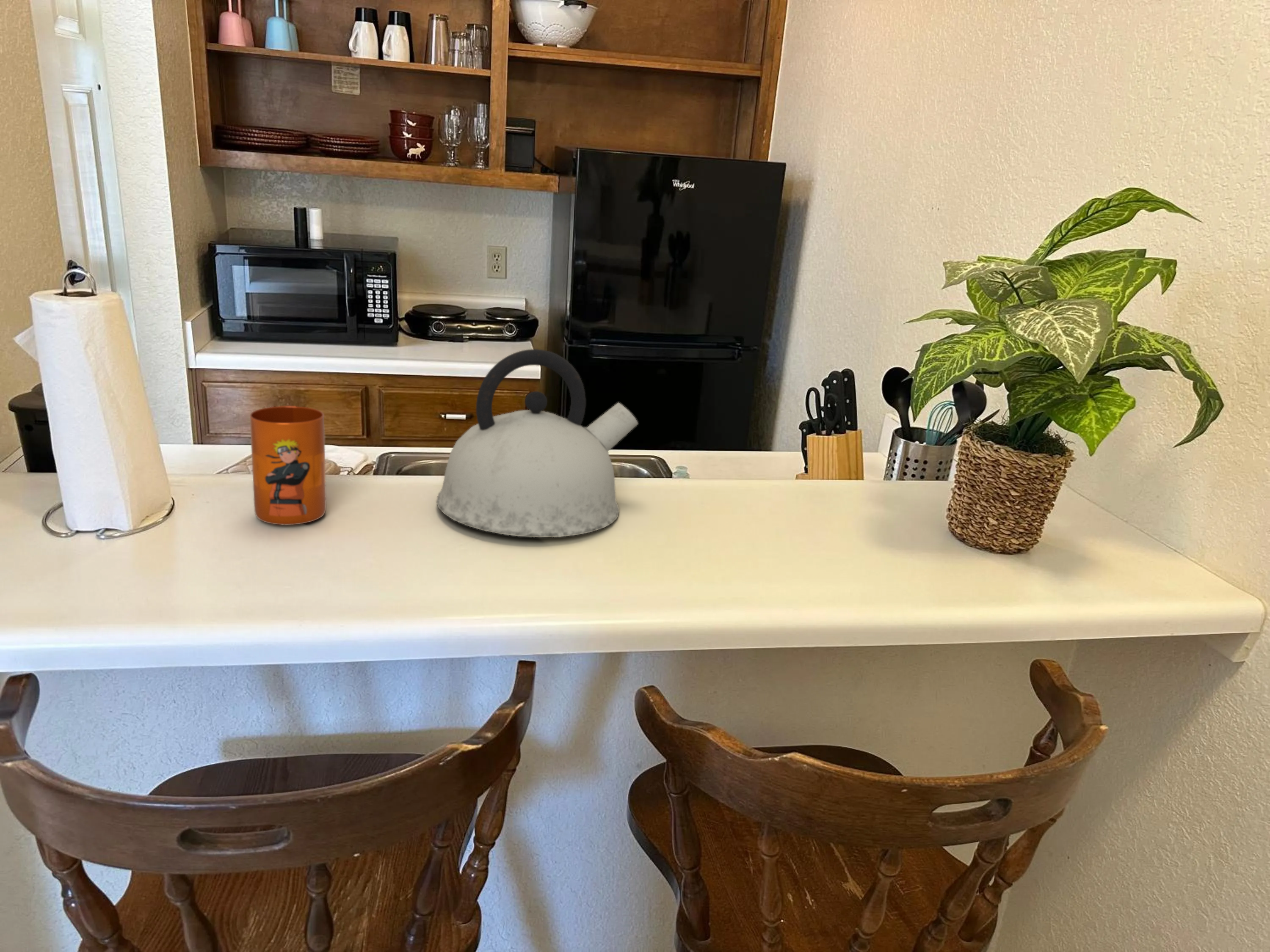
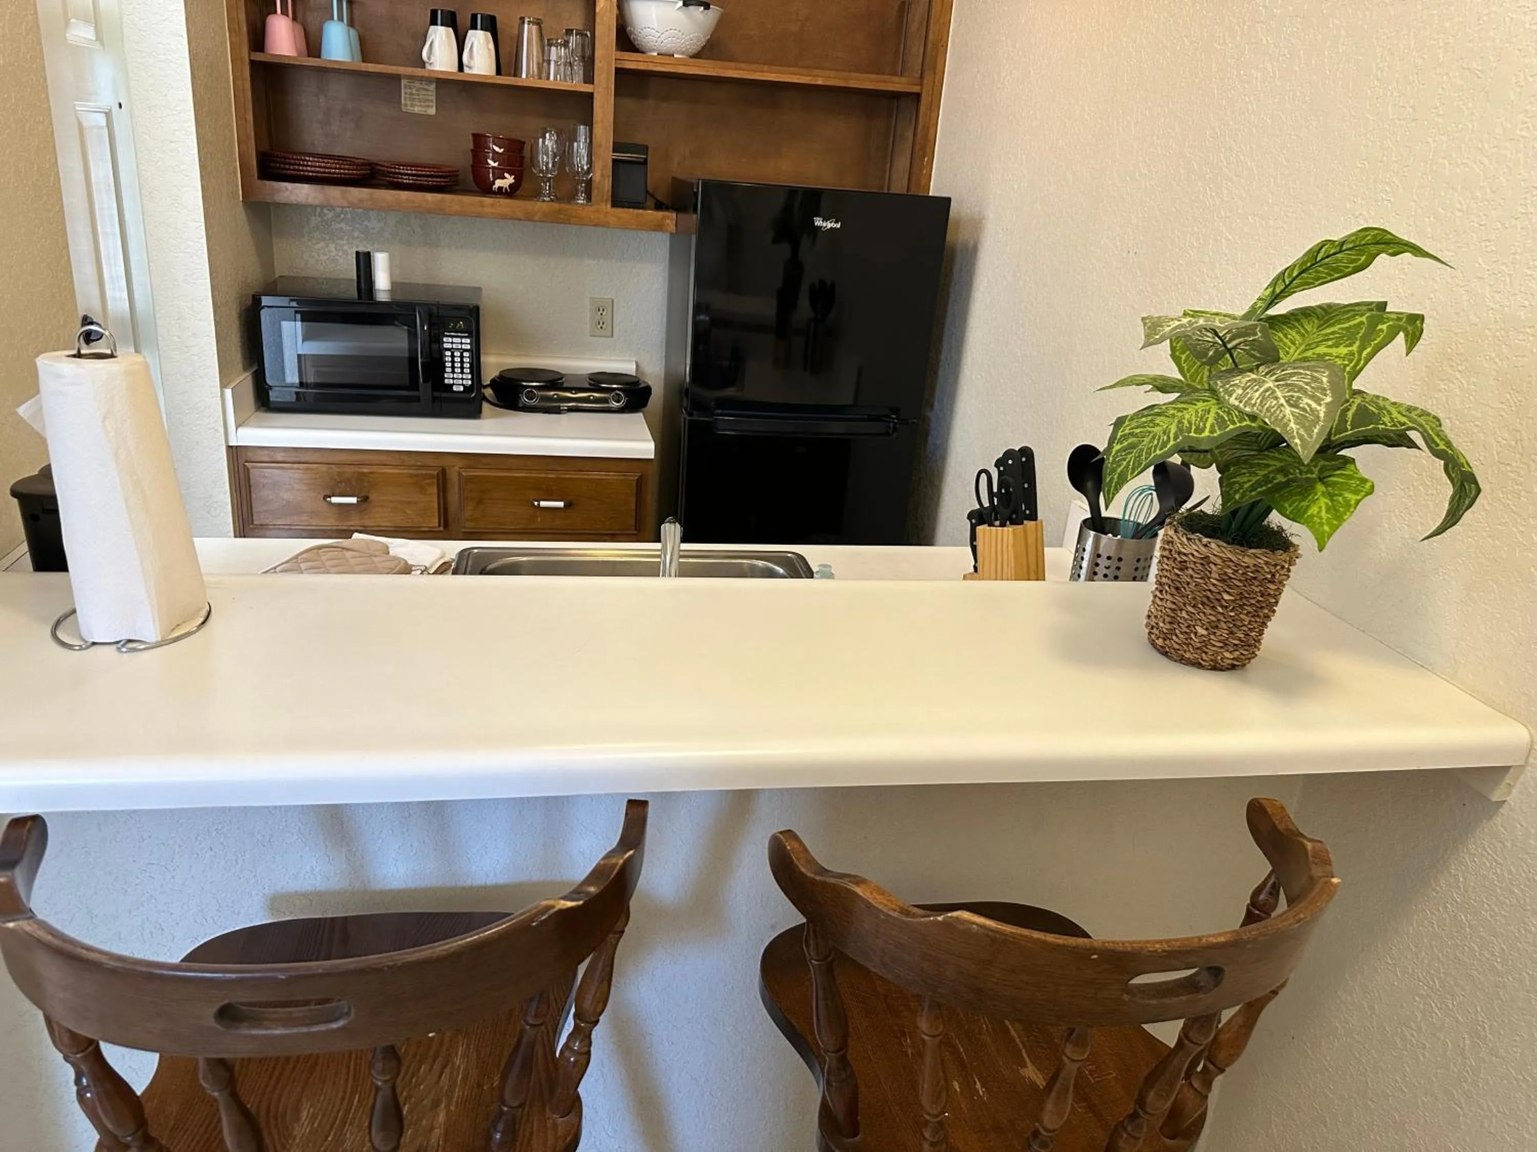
- mug [249,406,327,526]
- kettle [436,349,638,538]
